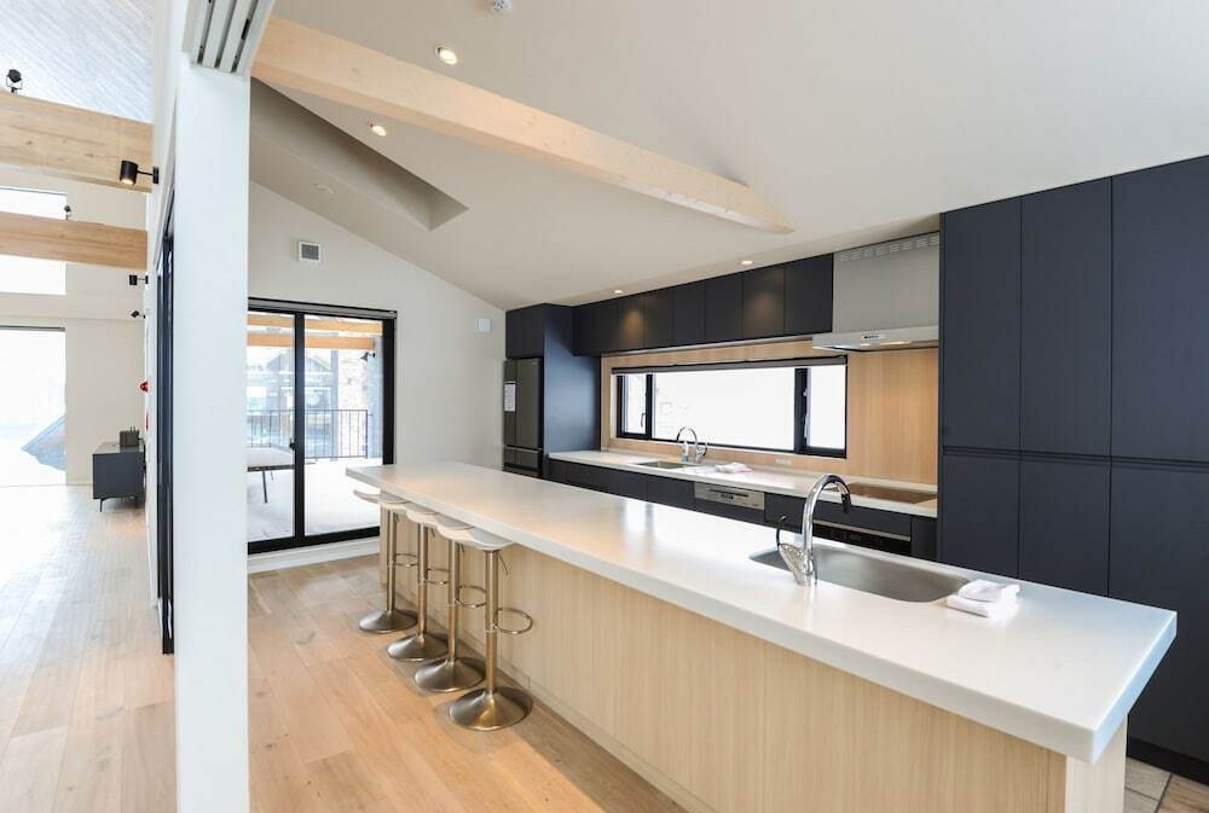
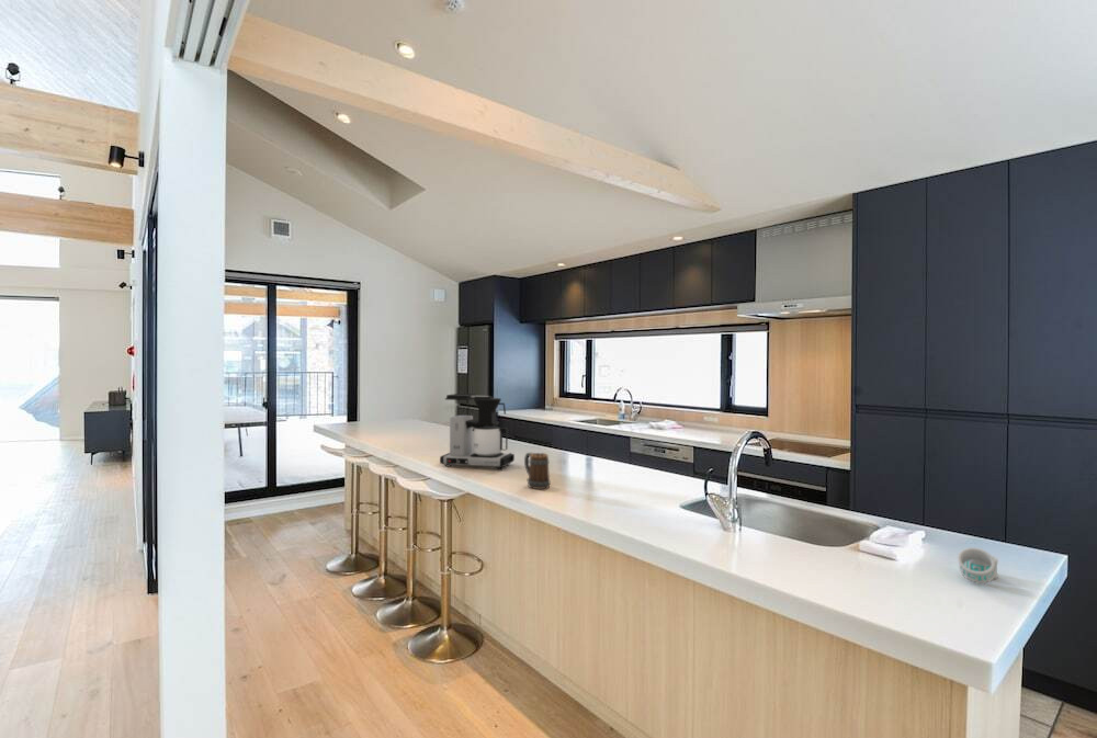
+ coffee maker [439,393,516,470]
+ mug [523,452,552,490]
+ napkin ring [957,547,998,584]
